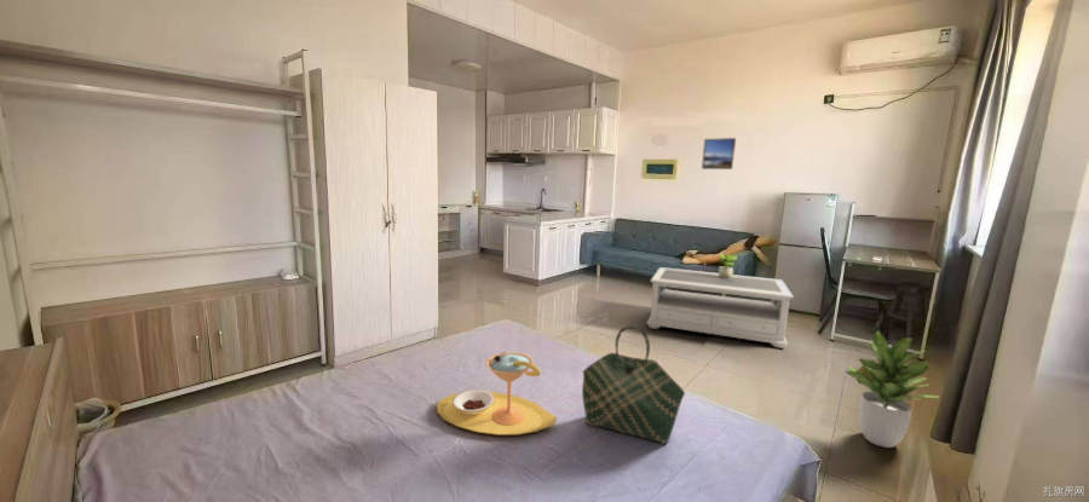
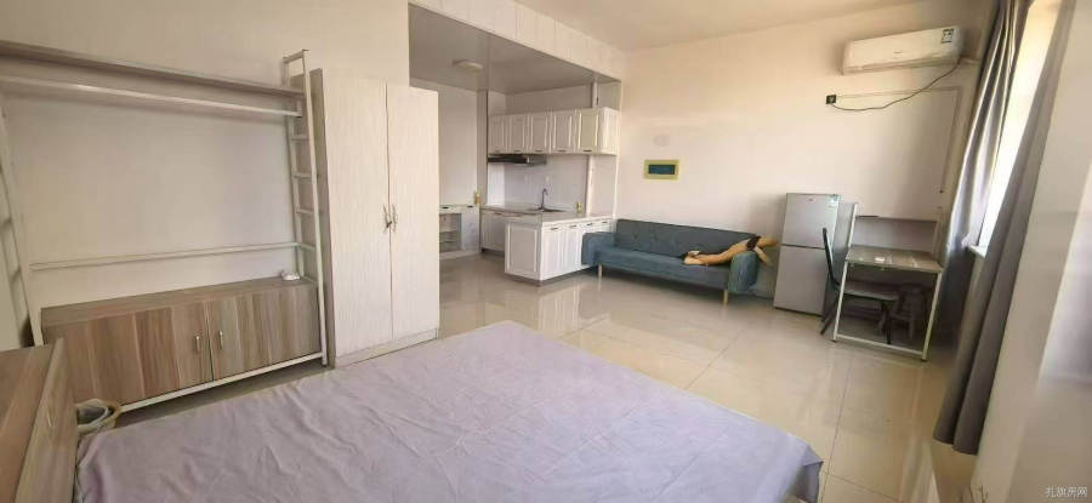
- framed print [701,137,737,171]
- coffee table [645,266,795,350]
- potted plant [718,250,739,278]
- potted plant [843,329,940,449]
- tote bag [581,325,686,445]
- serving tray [436,351,558,437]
